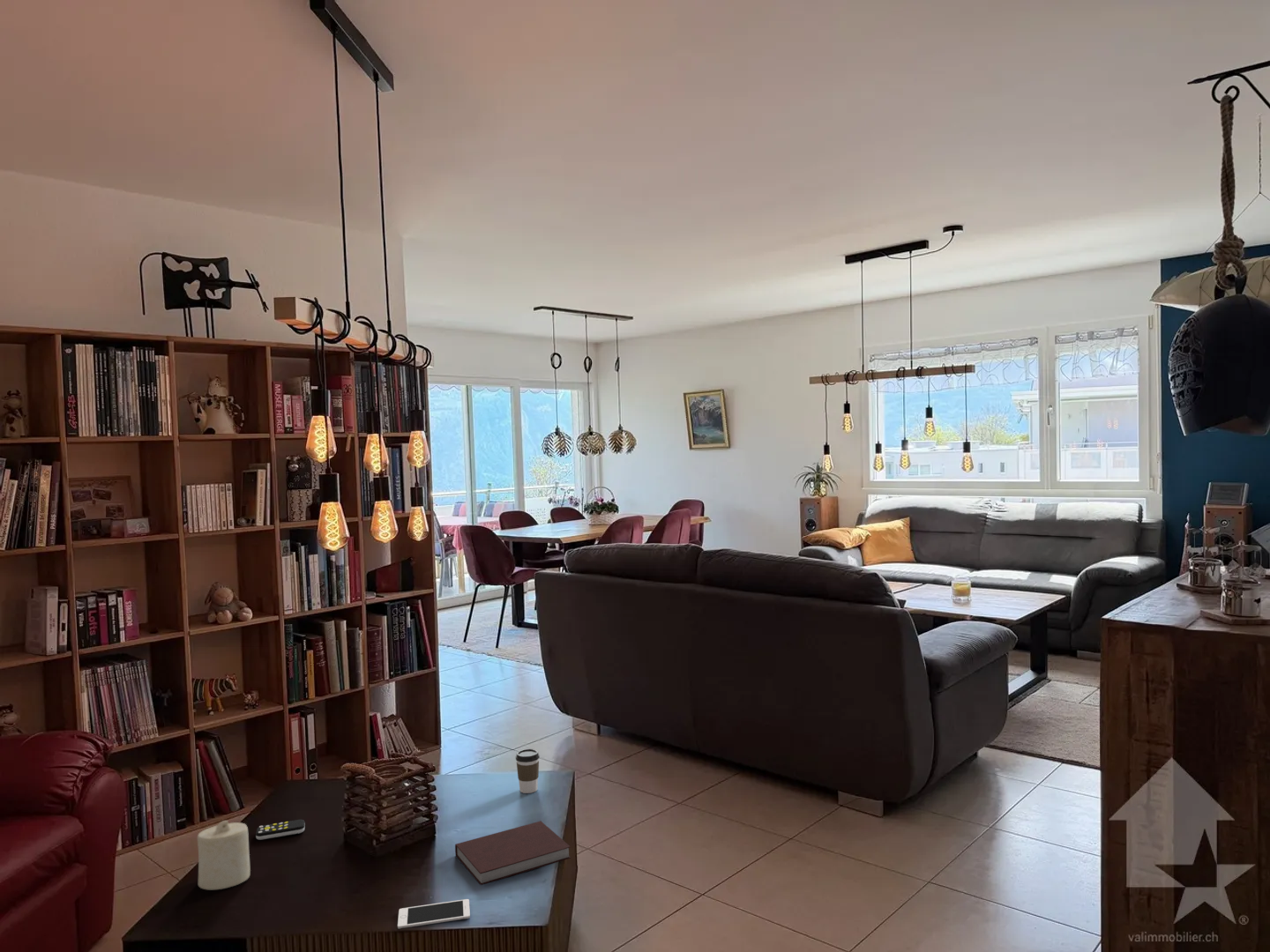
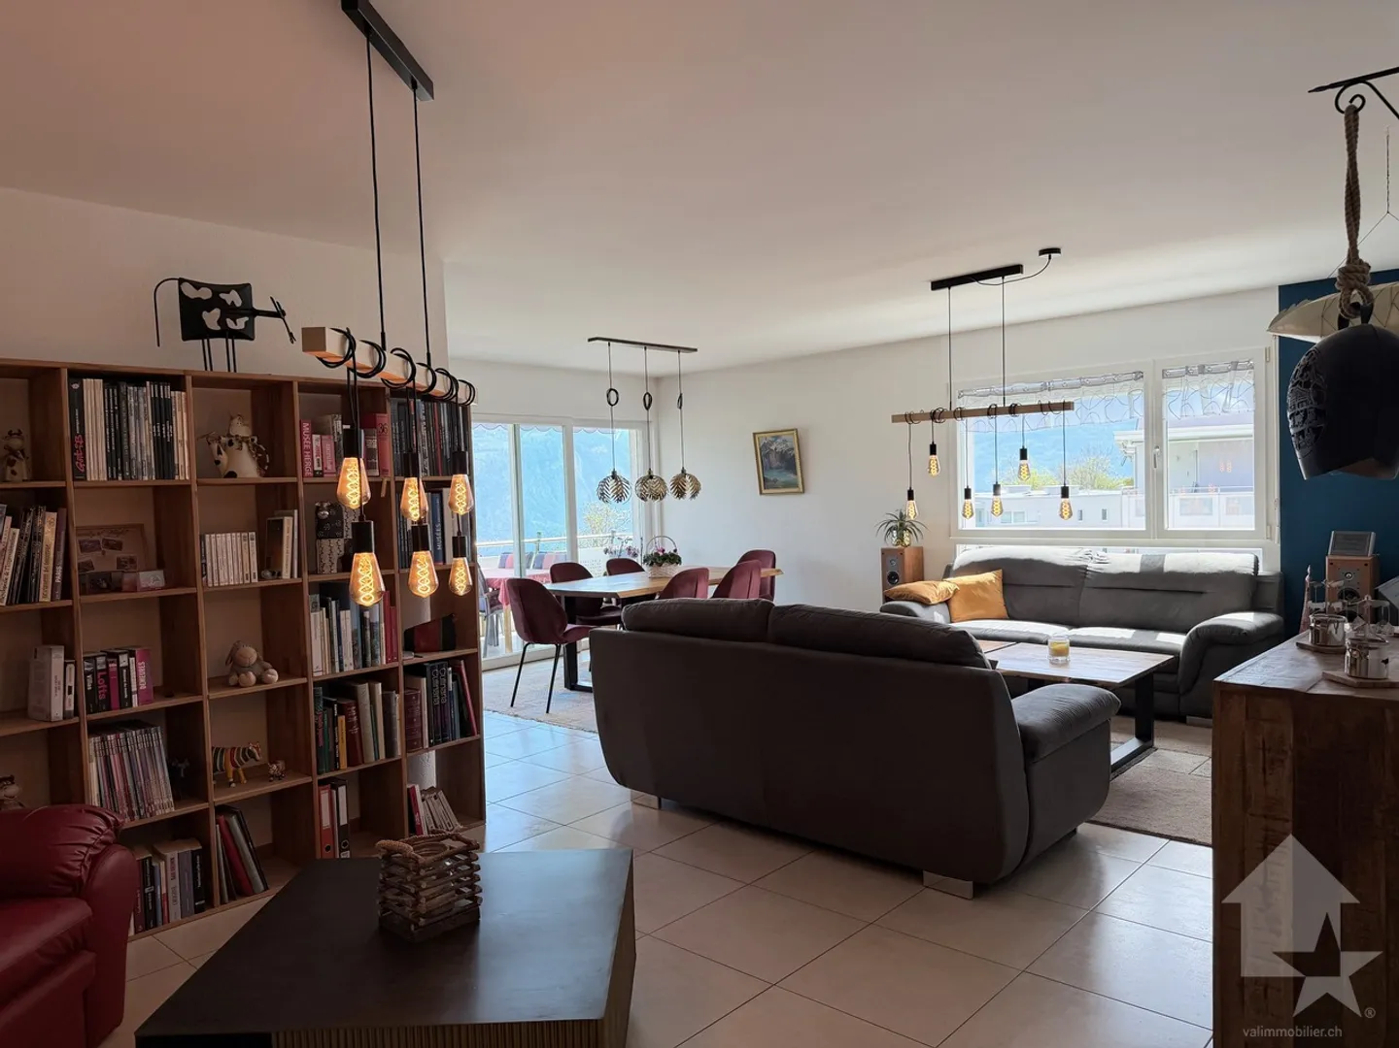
- cell phone [397,898,471,930]
- notebook [454,821,571,886]
- remote control [255,819,306,841]
- candle [197,820,251,890]
- coffee cup [515,748,541,794]
